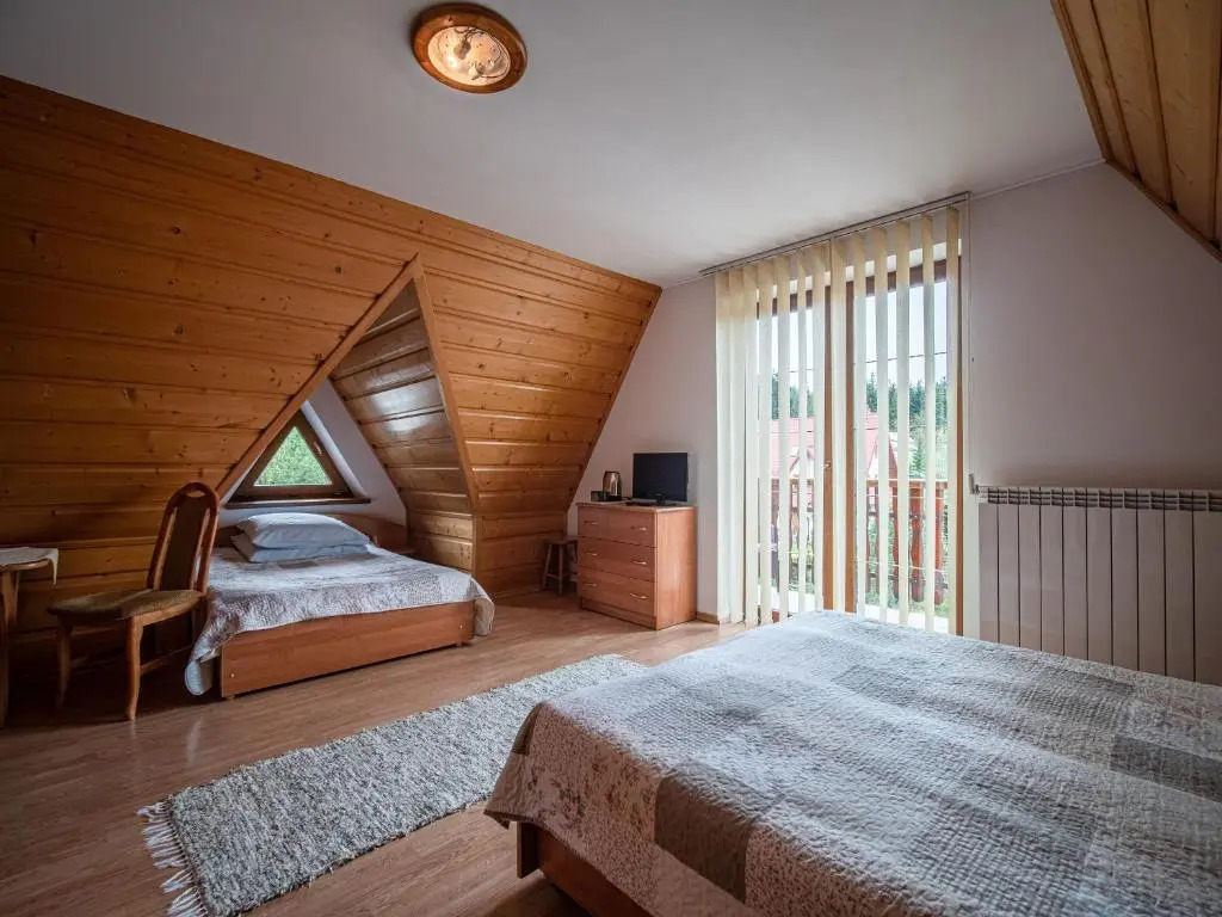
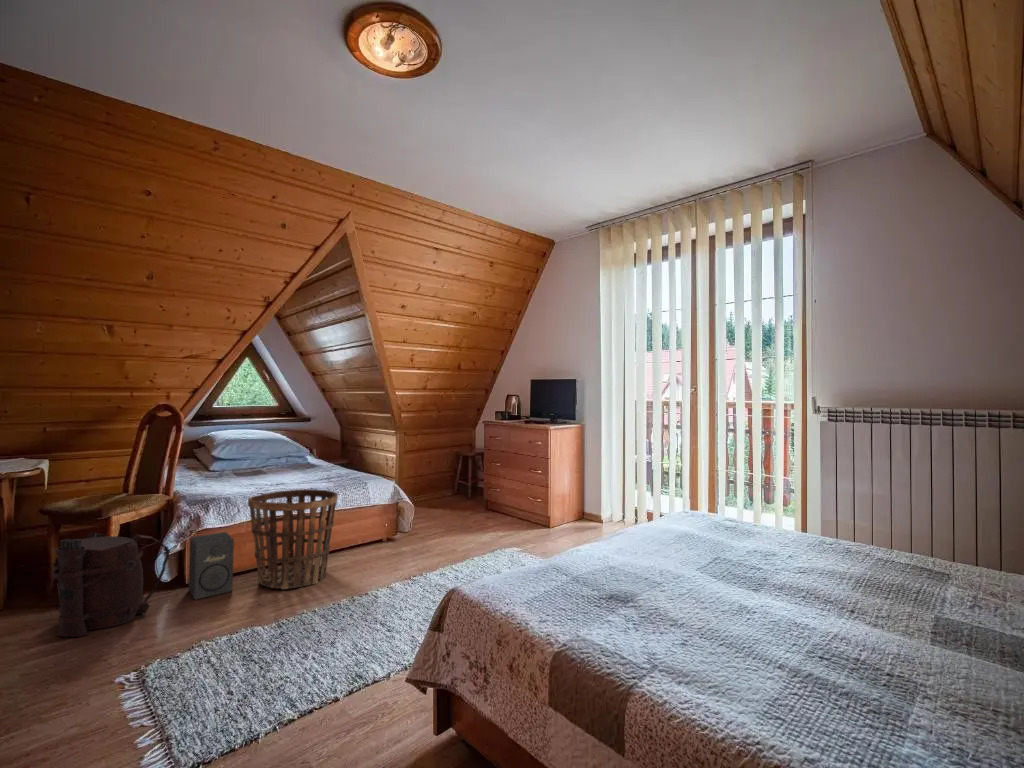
+ speaker [188,531,235,601]
+ basket [247,488,339,590]
+ backpack [52,531,170,638]
